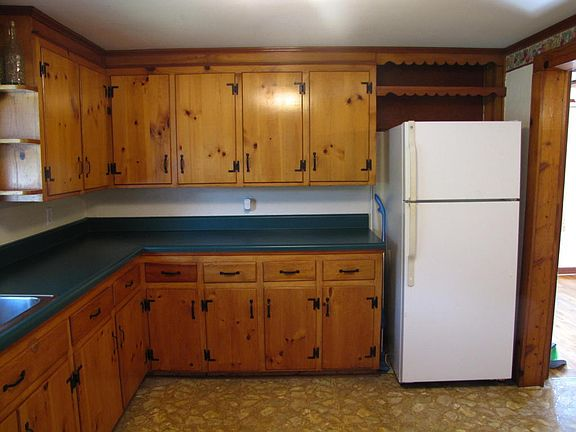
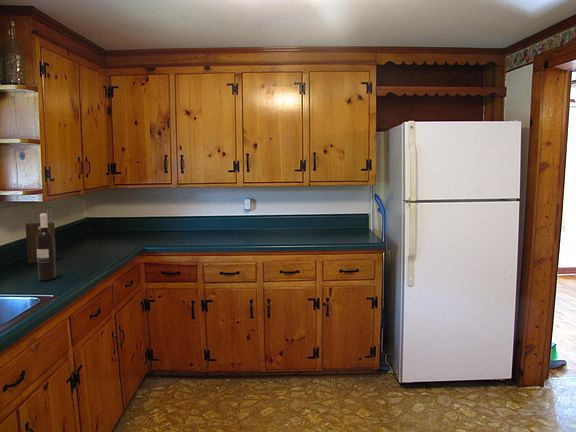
+ cutting board [25,221,57,264]
+ wine bottle [36,212,57,282]
